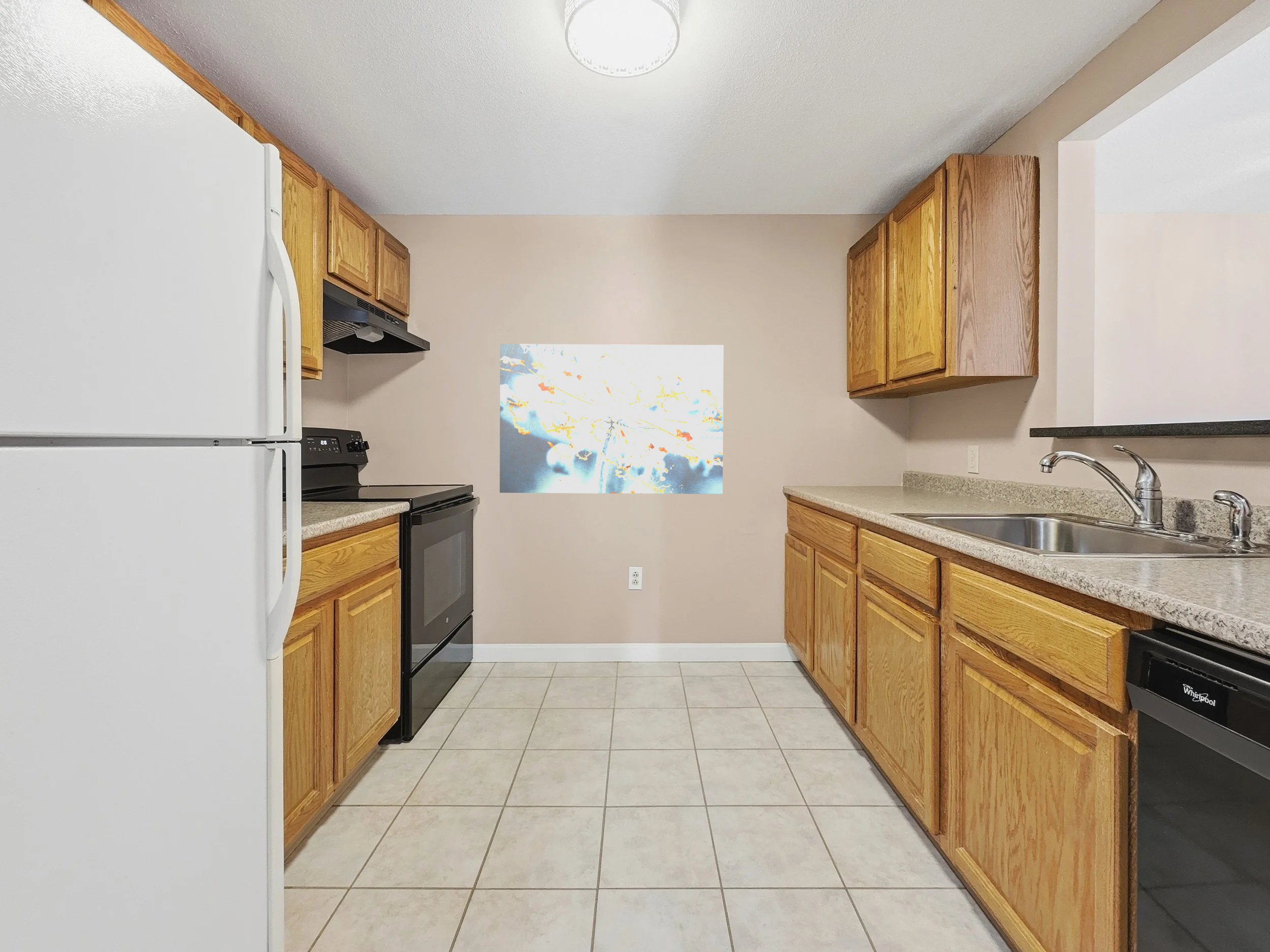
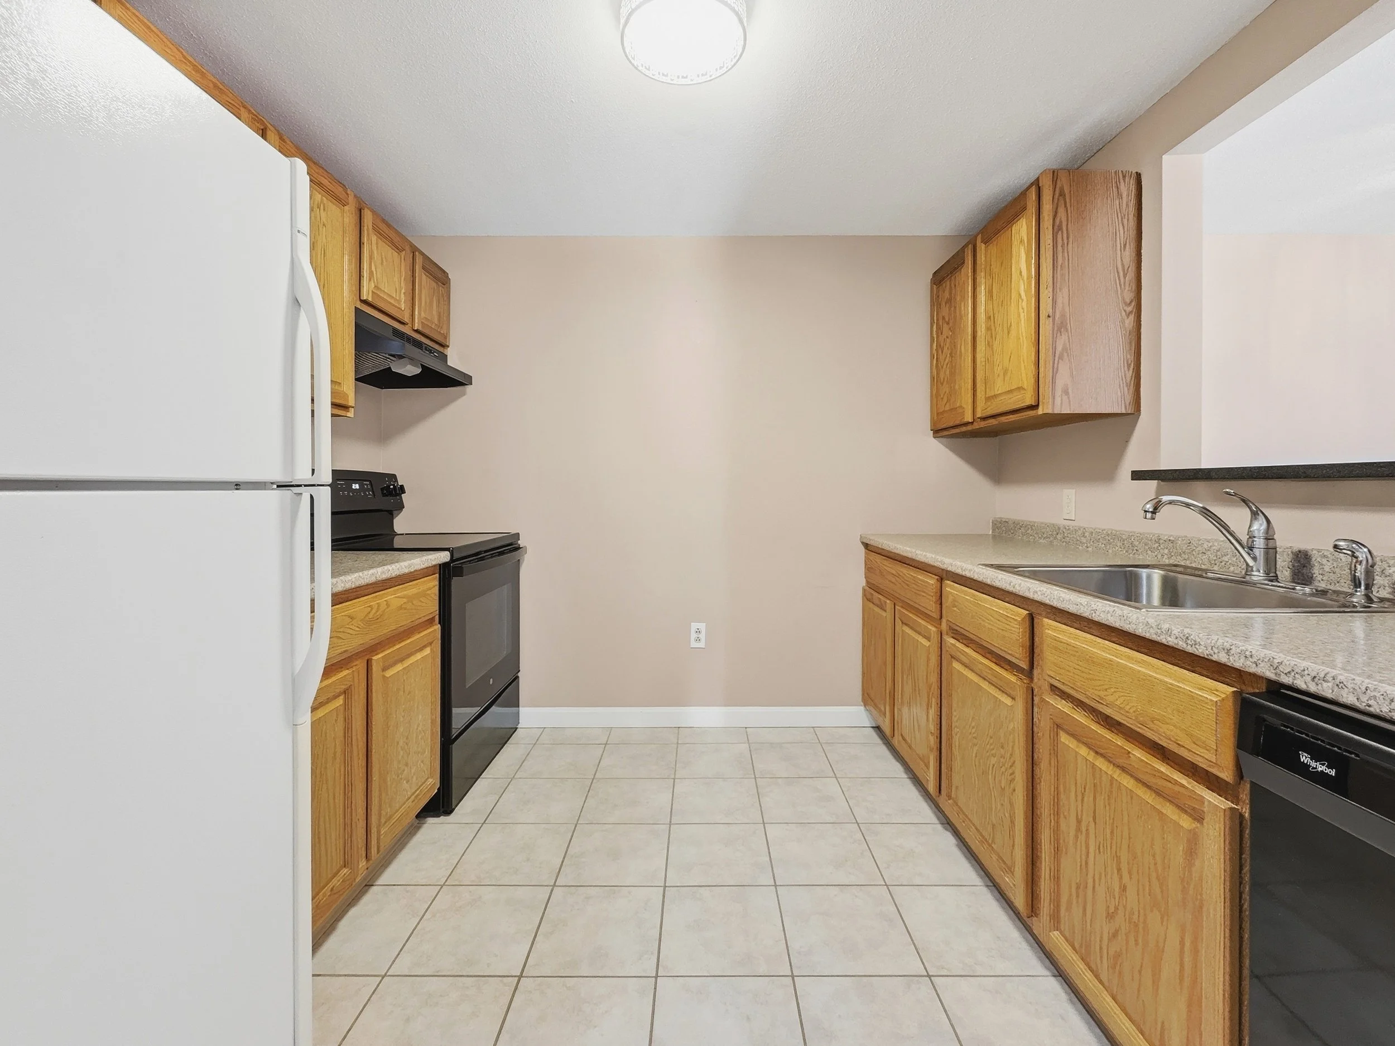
- wall art [499,343,724,495]
